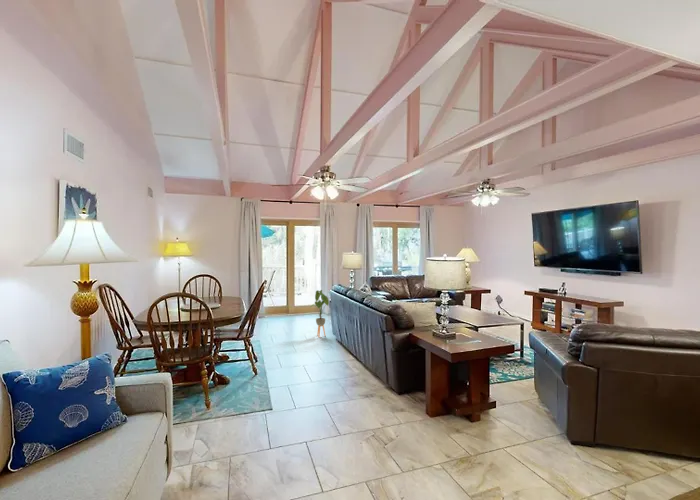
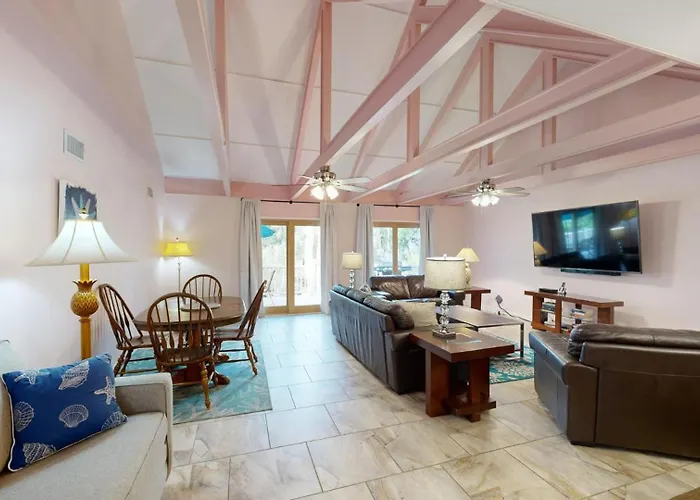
- house plant [310,289,331,338]
